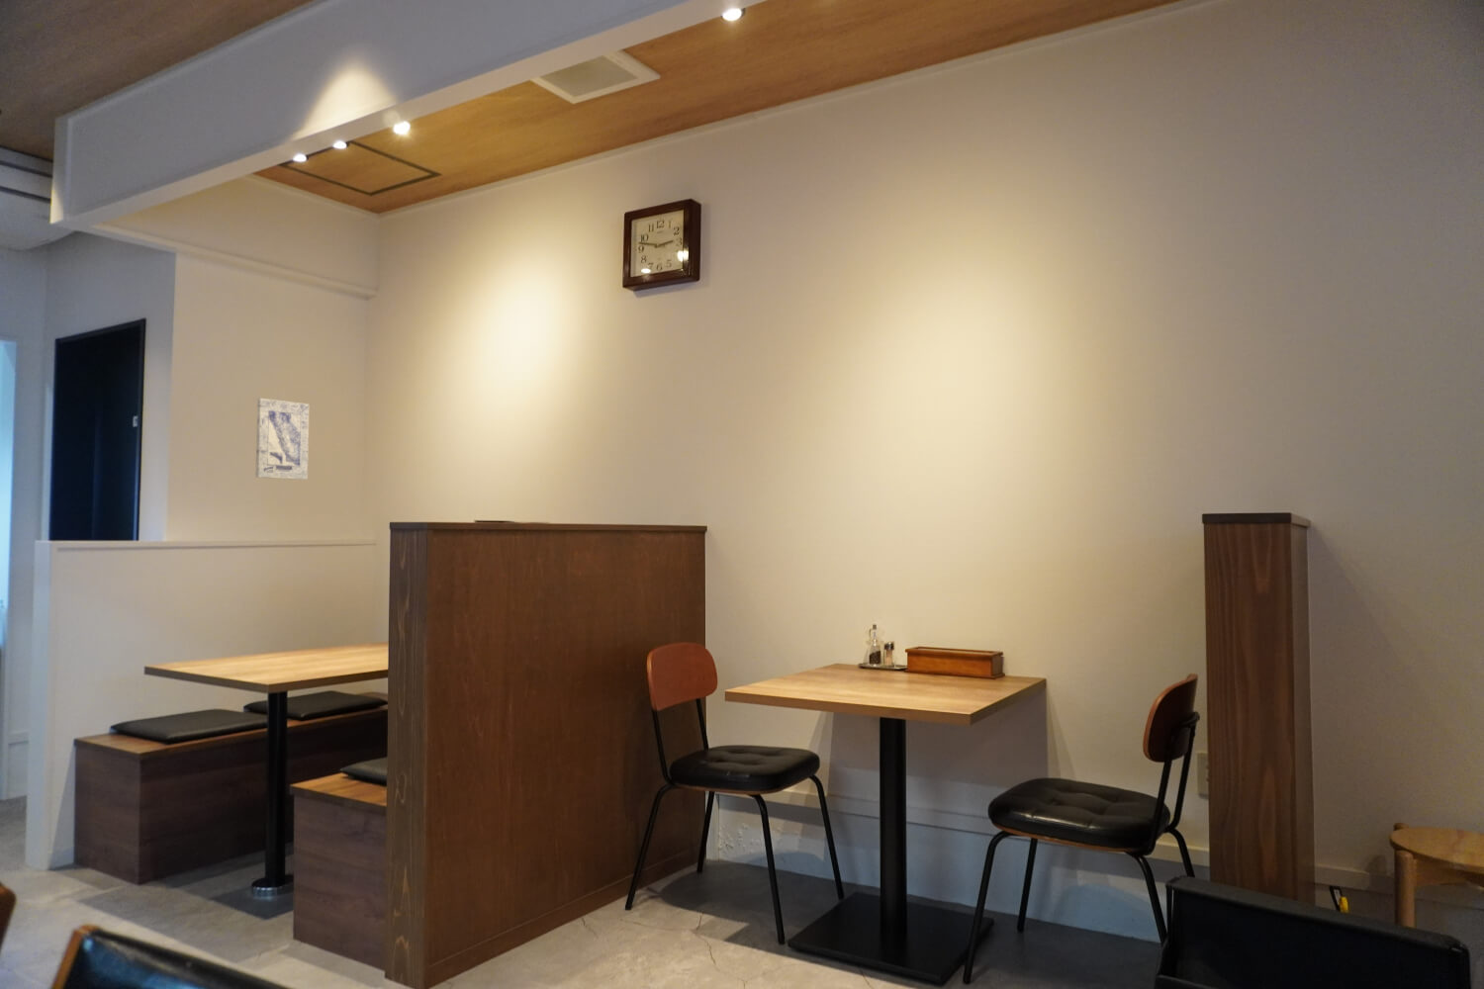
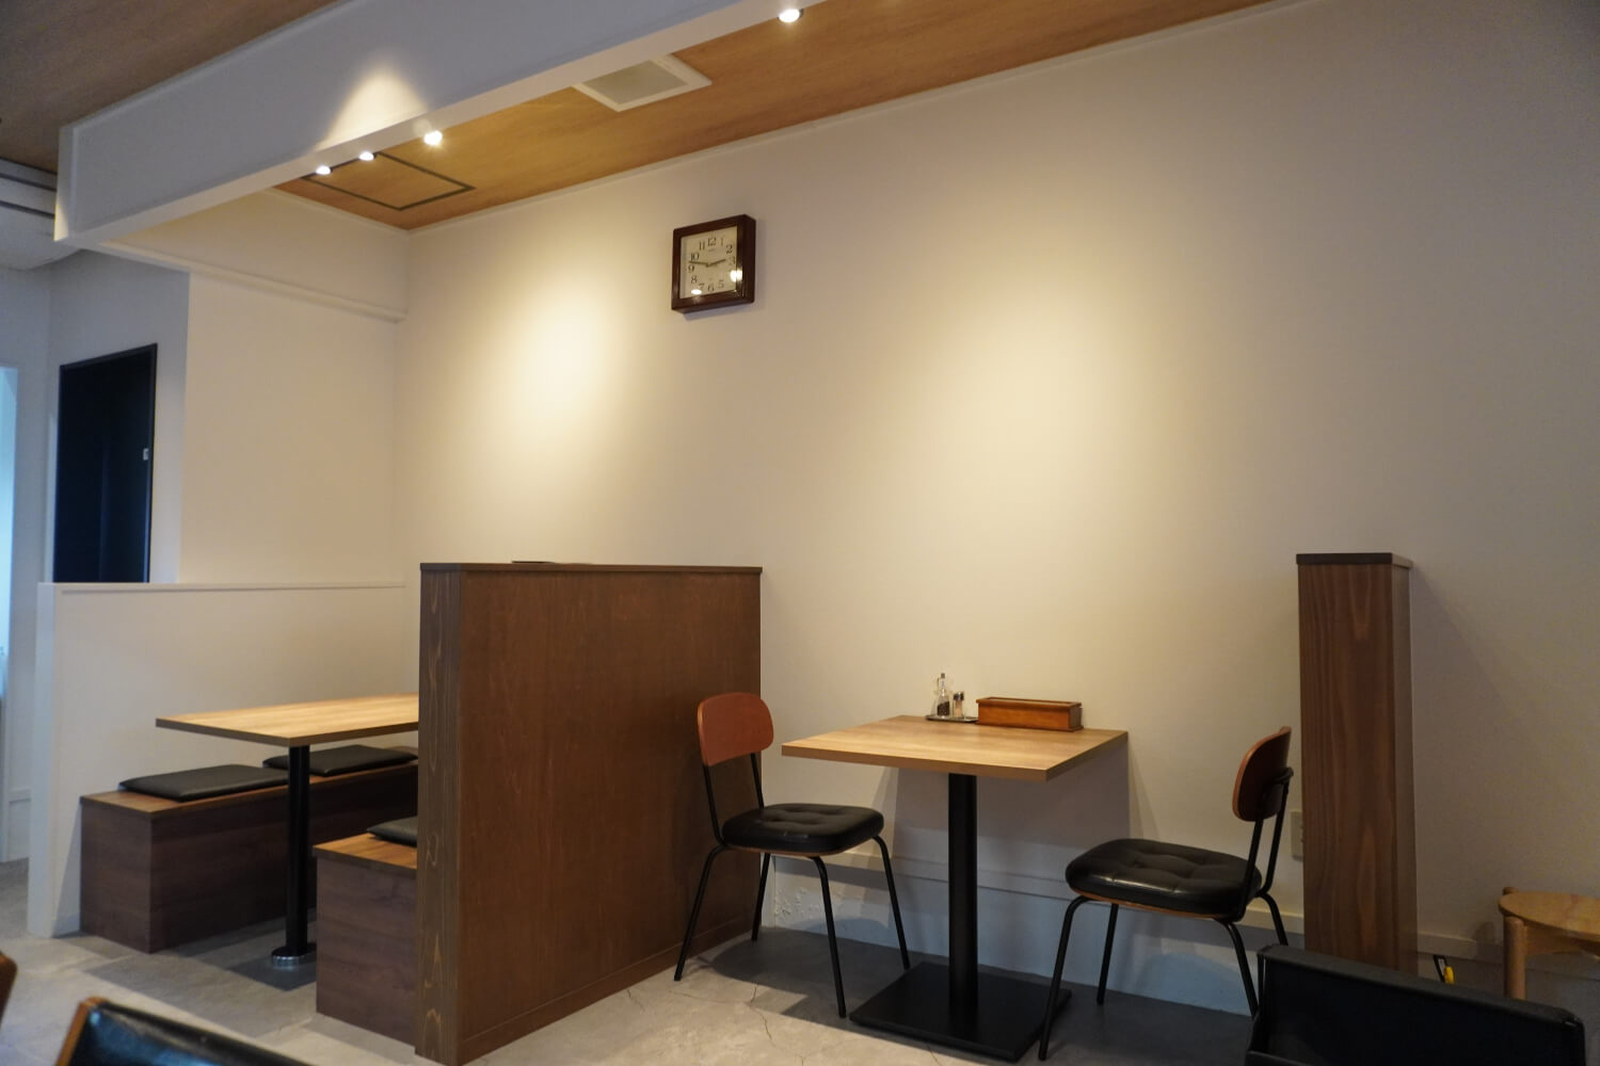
- wall art [254,397,309,480]
